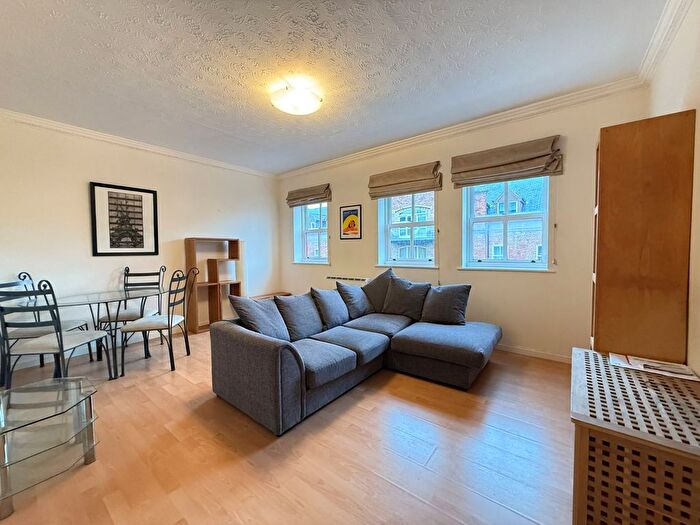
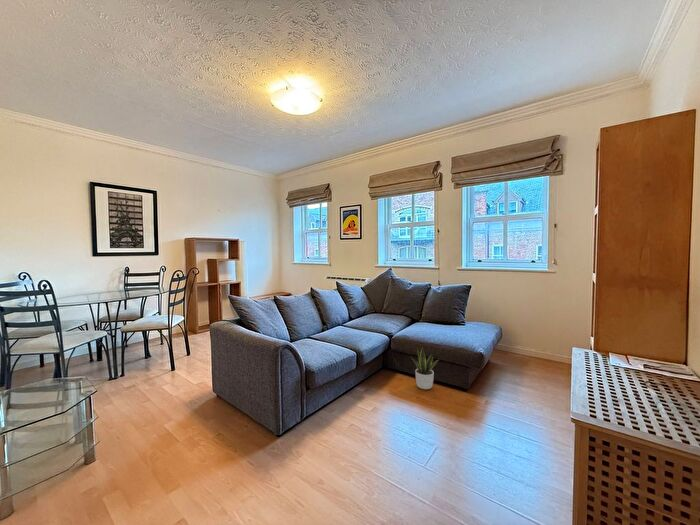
+ potted plant [411,347,440,390]
